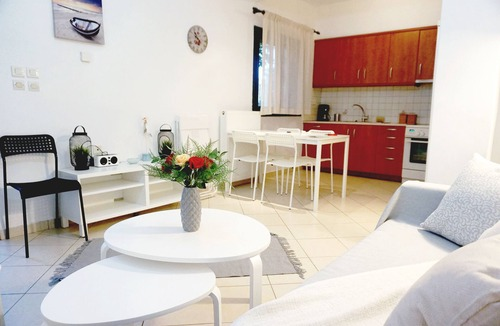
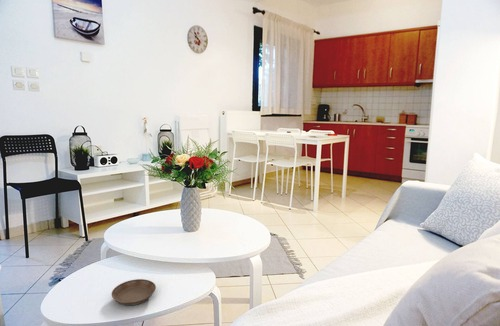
+ saucer [111,278,157,306]
